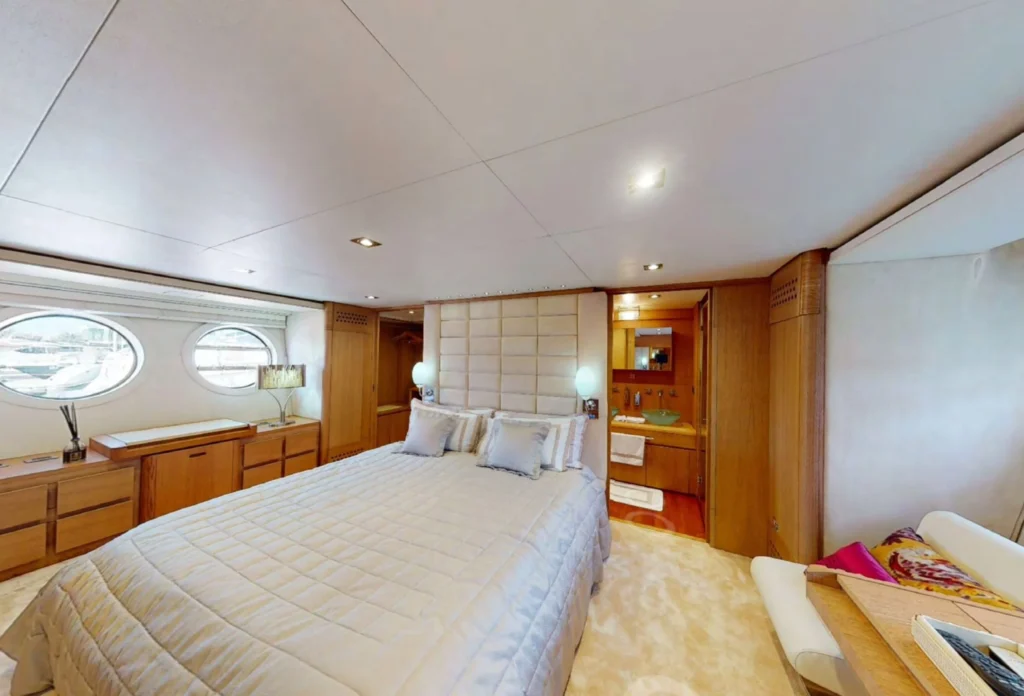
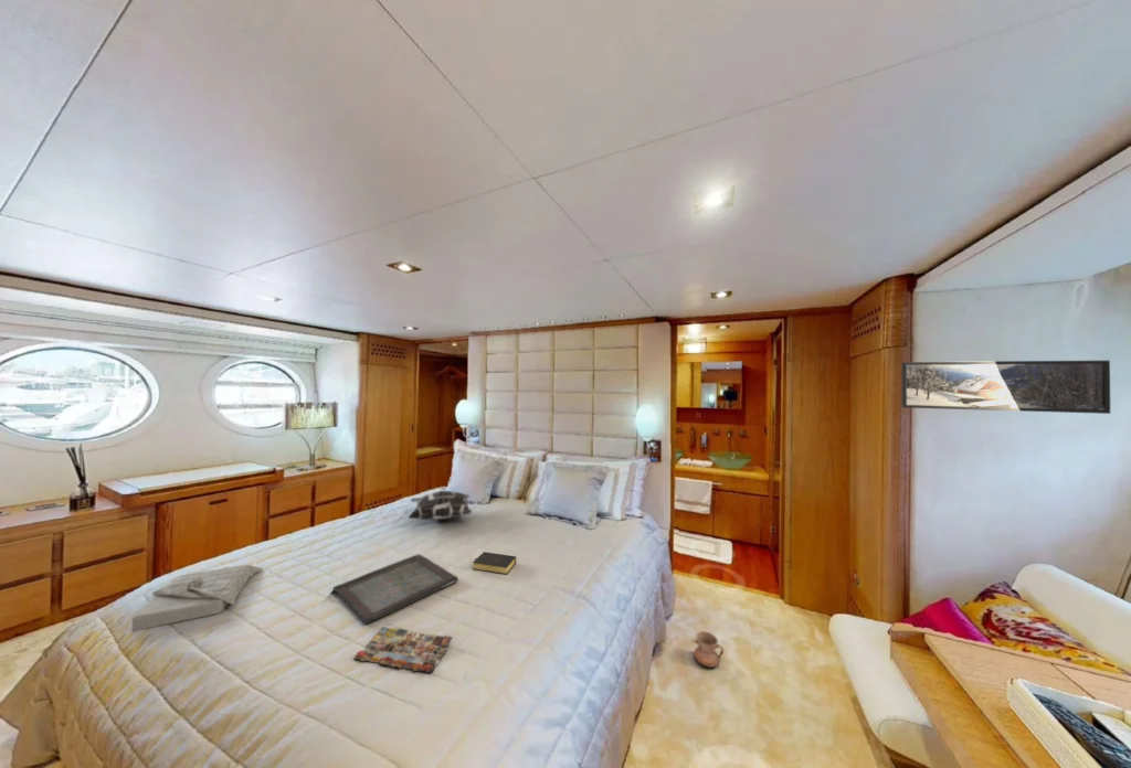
+ serving tray [332,553,459,625]
+ magazine [352,626,454,674]
+ bible [472,551,517,576]
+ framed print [901,360,1111,415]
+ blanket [130,564,264,631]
+ ceramic jug [691,630,725,669]
+ decorative pillow [408,490,474,521]
